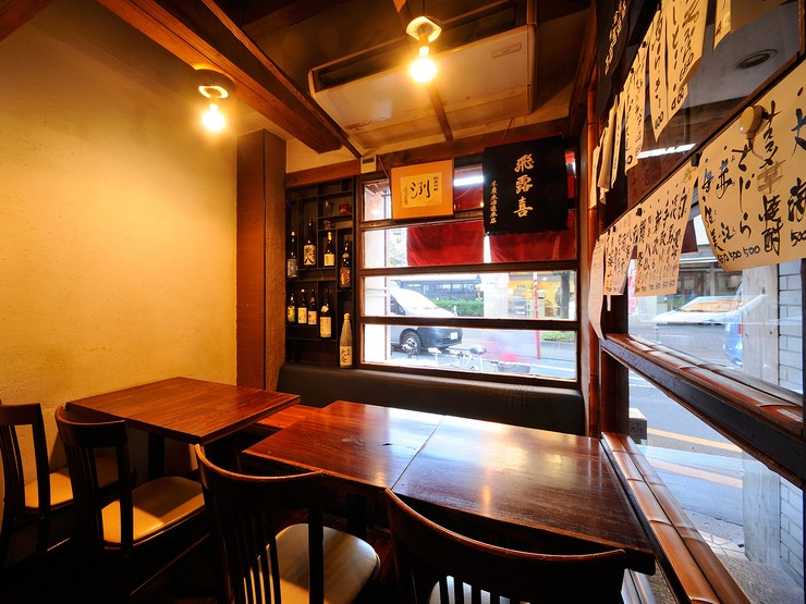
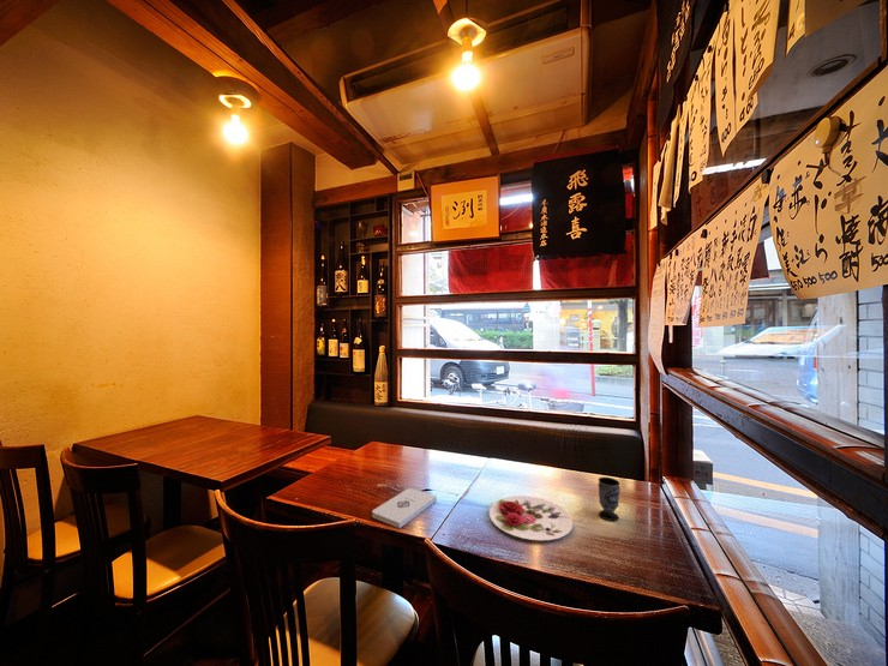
+ notepad [371,487,438,529]
+ plate [488,494,574,541]
+ cup [596,476,622,522]
